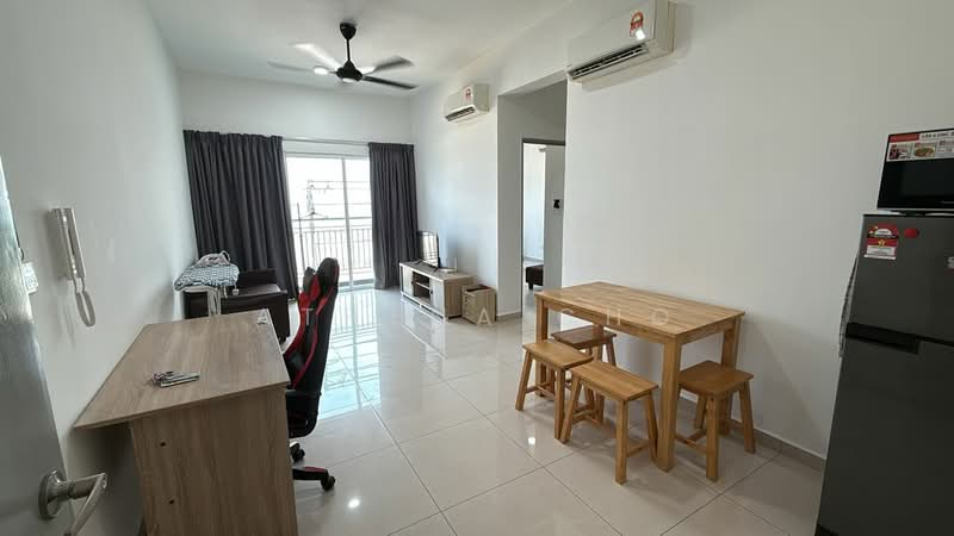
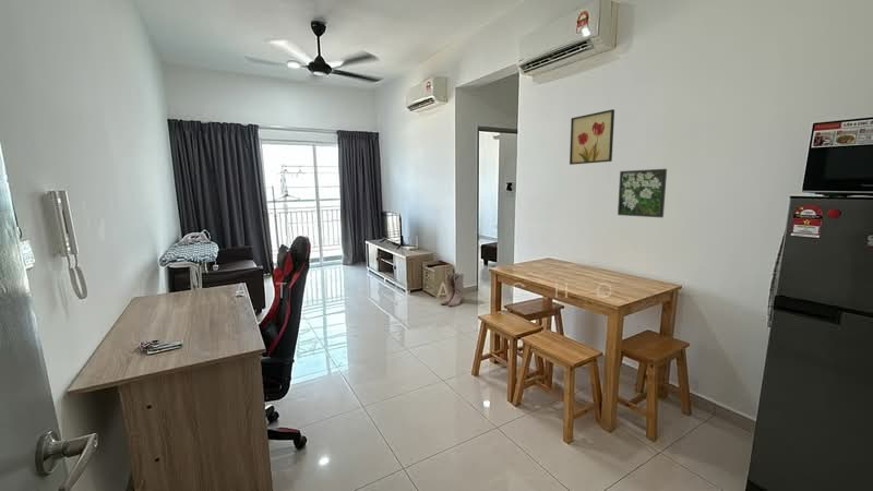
+ wall art [569,108,615,166]
+ boots [440,272,465,308]
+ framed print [617,168,668,218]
